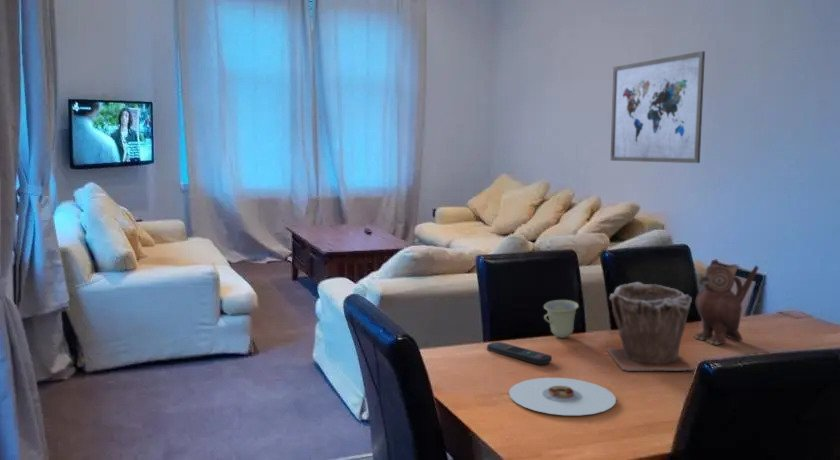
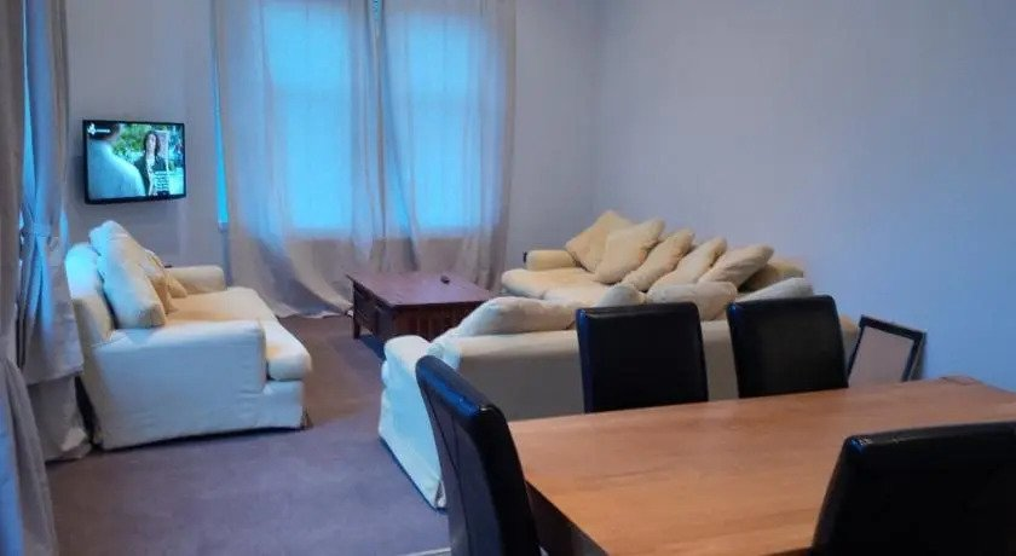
- plate [508,377,617,416]
- cup [543,299,580,339]
- remote control [486,341,553,366]
- plant pot [605,281,695,372]
- teapot [692,258,760,346]
- wall art [610,50,706,164]
